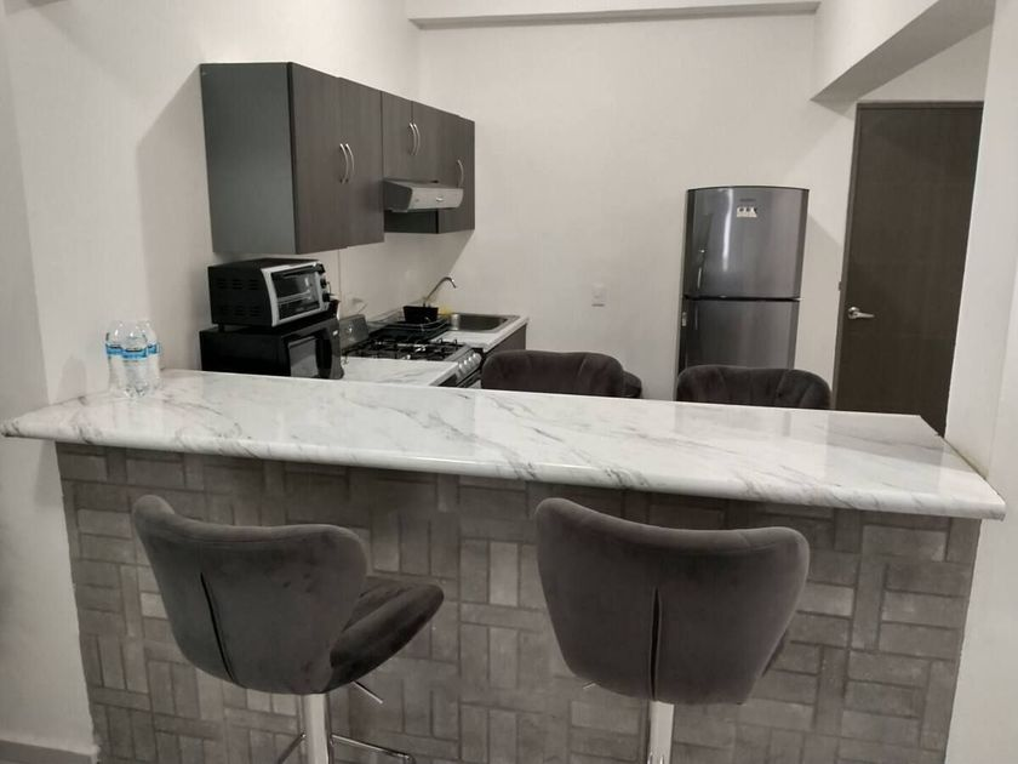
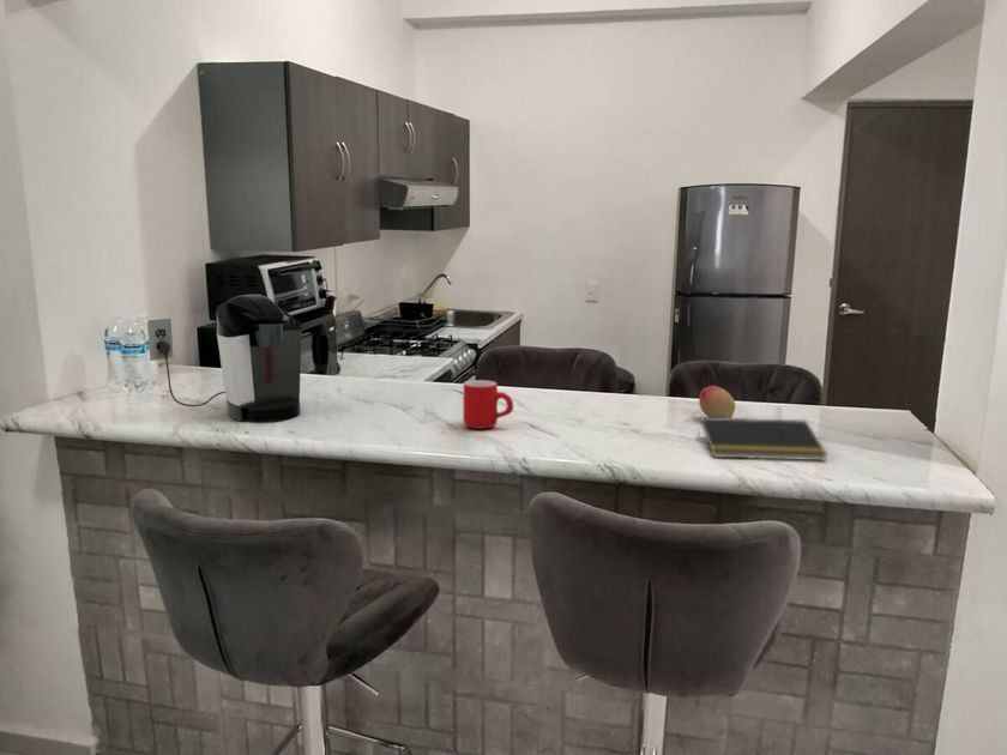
+ fruit [698,385,737,418]
+ notepad [697,417,828,461]
+ coffee maker [146,294,303,423]
+ mug [462,379,514,430]
